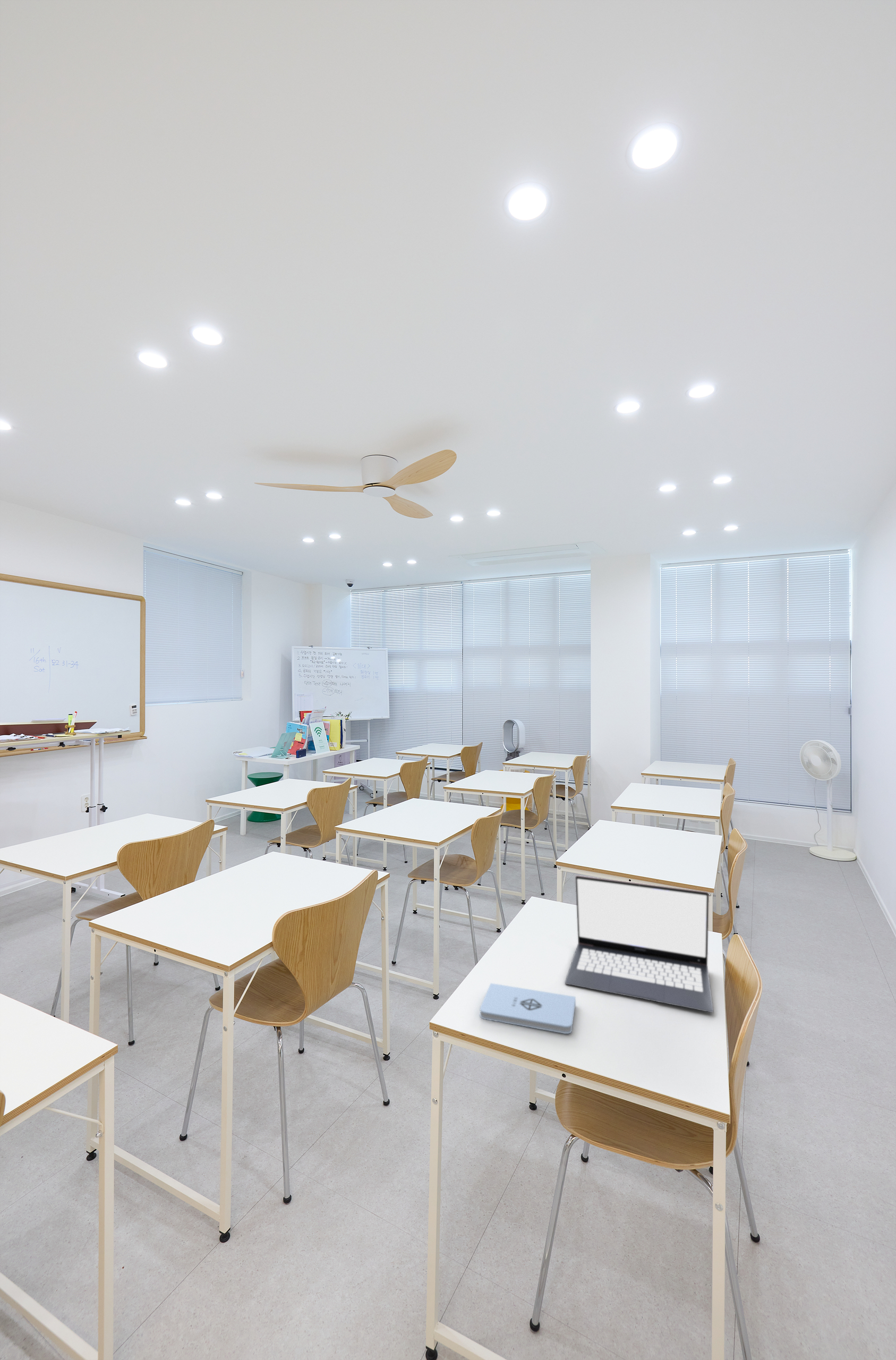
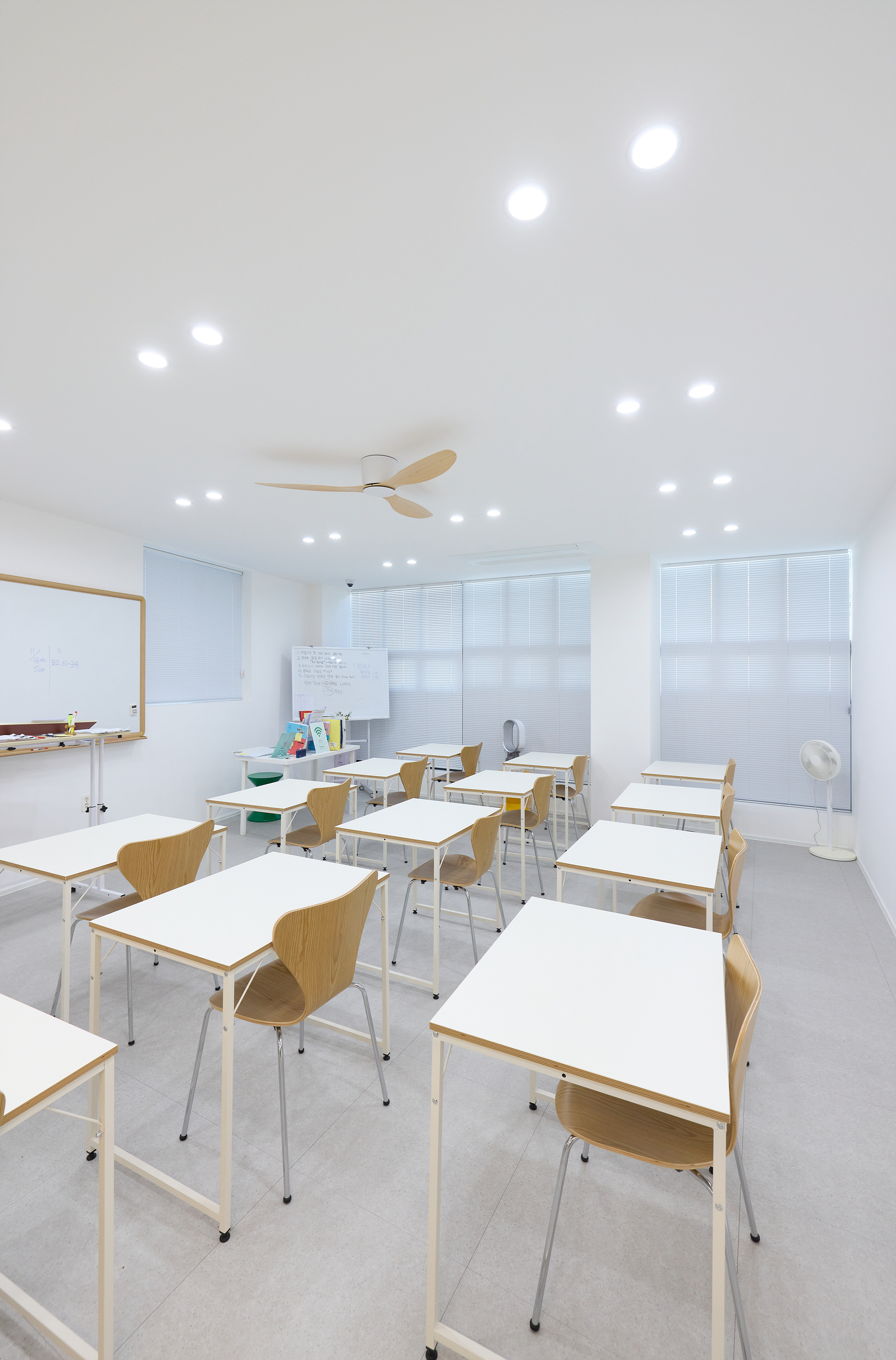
- laptop [565,875,714,1013]
- notepad [480,983,576,1034]
